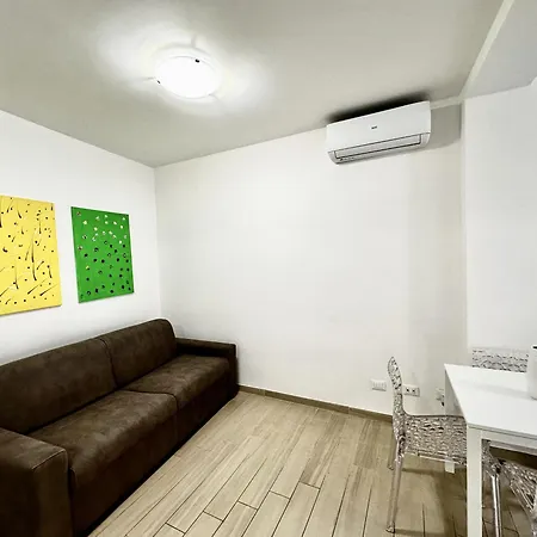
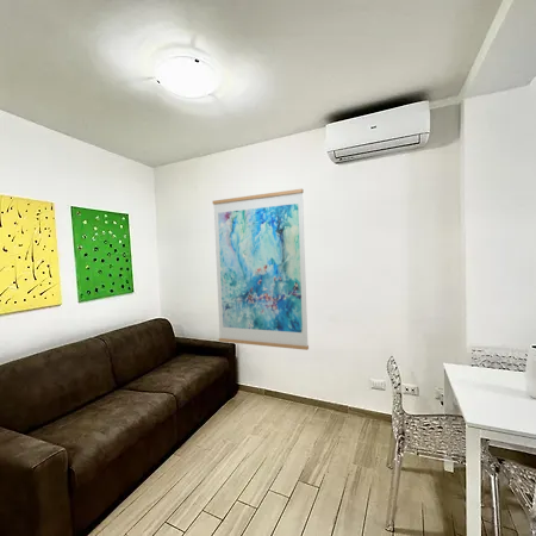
+ wall art [212,188,310,351]
